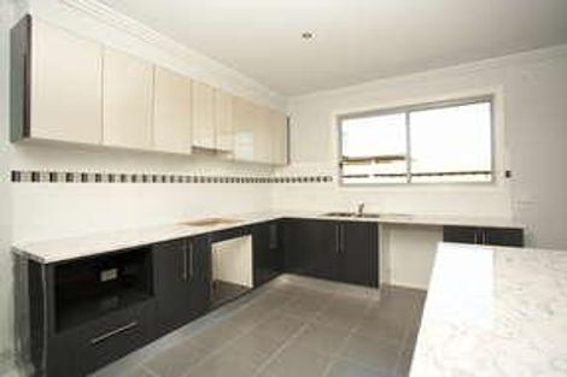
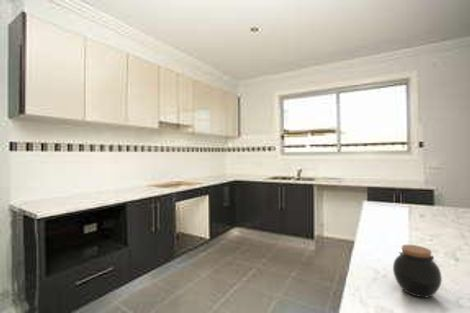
+ jar [392,244,443,299]
